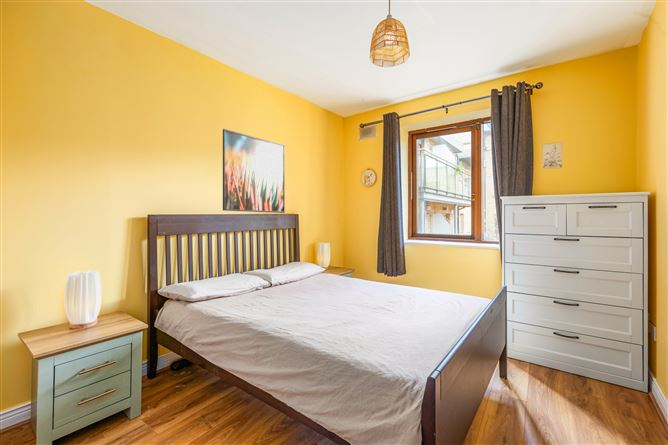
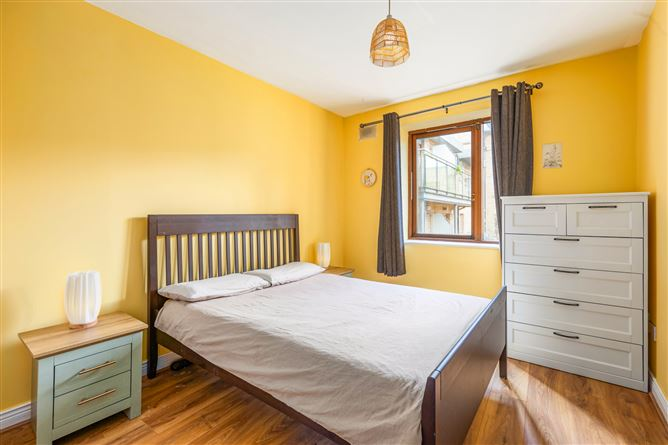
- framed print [222,128,286,214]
